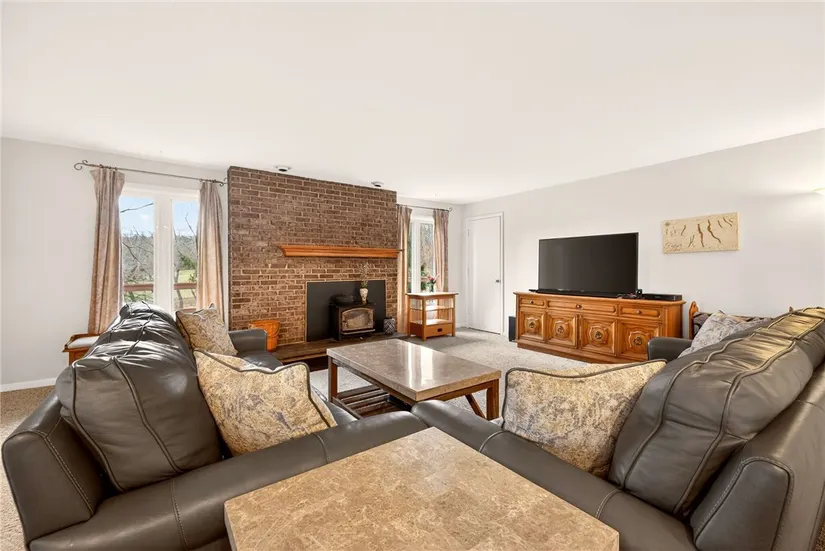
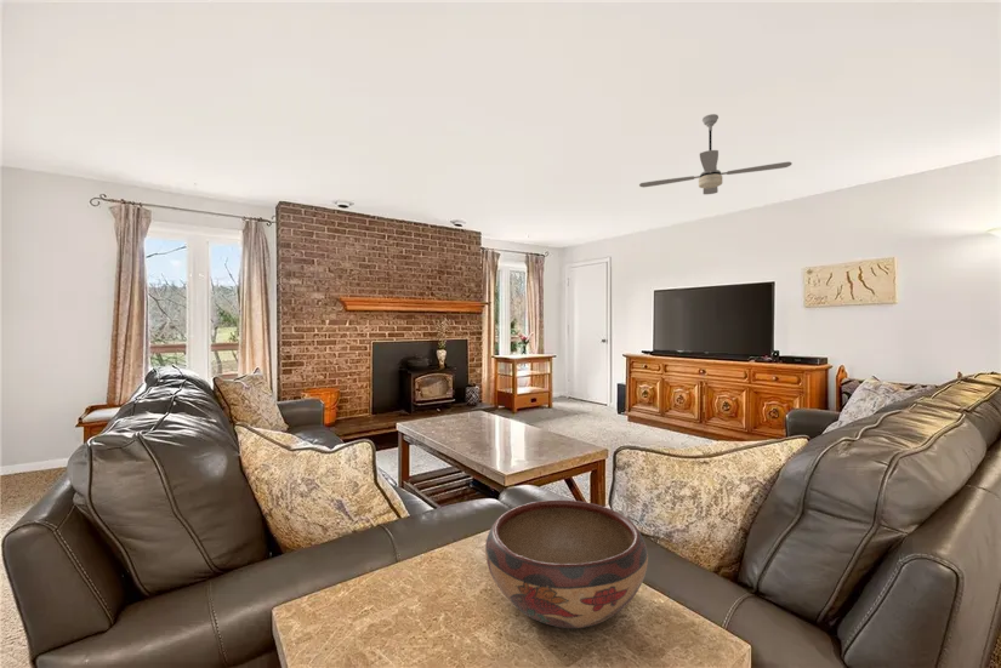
+ decorative bowl [484,498,649,629]
+ ceiling fan [638,113,794,195]
